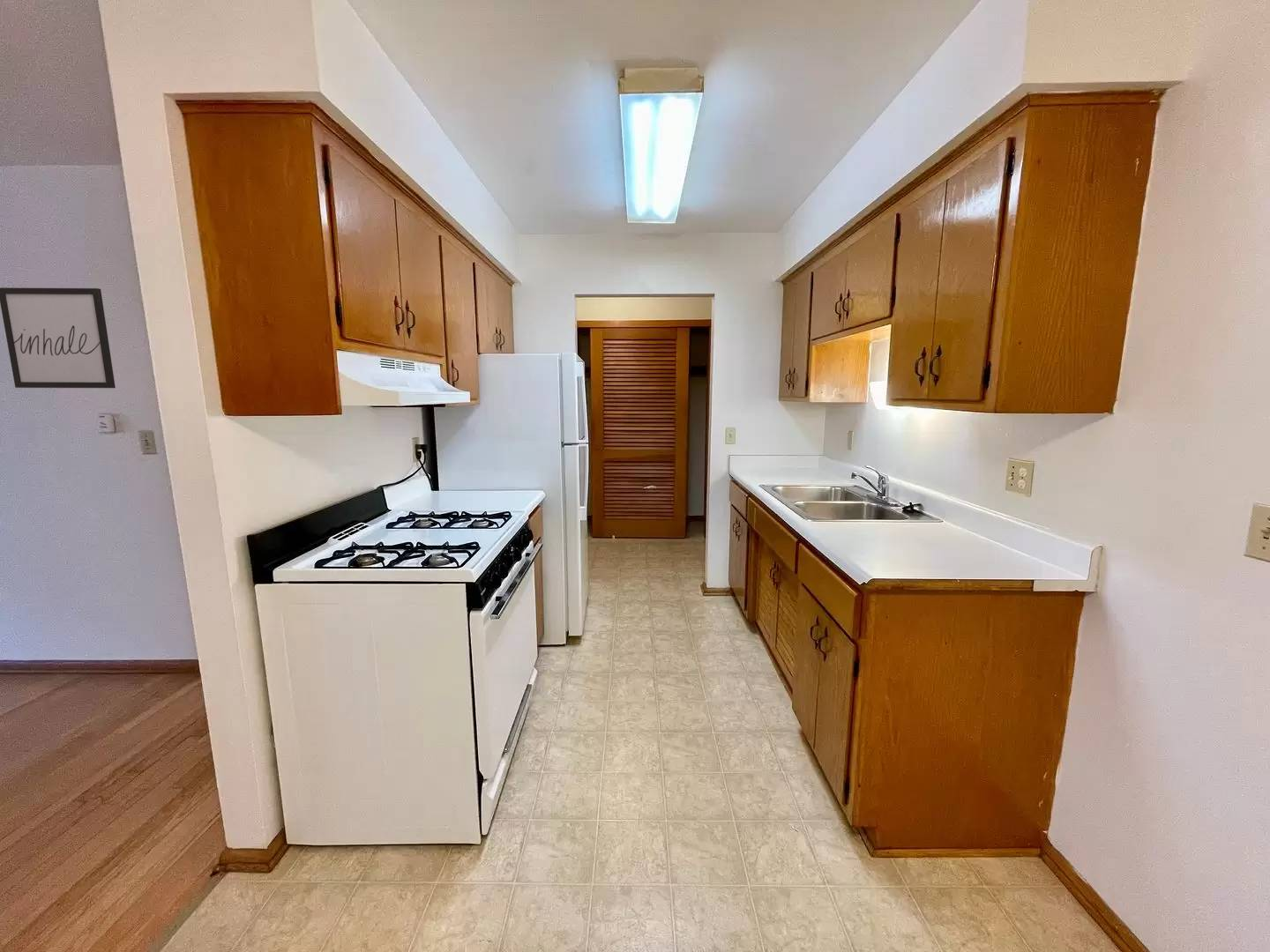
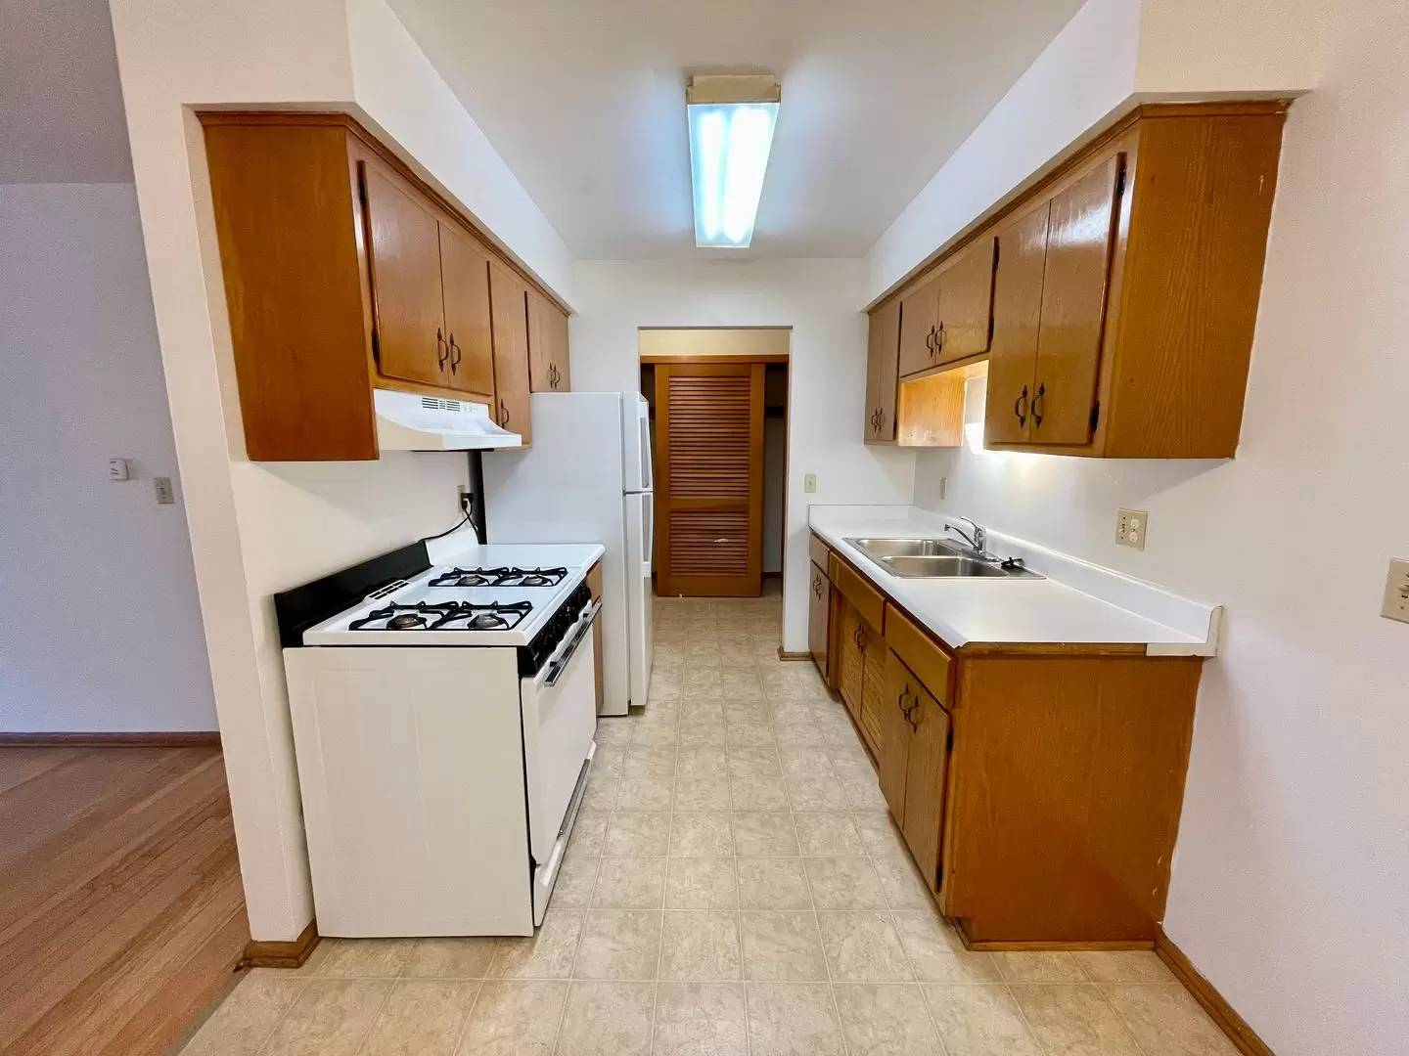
- wall art [0,286,116,389]
